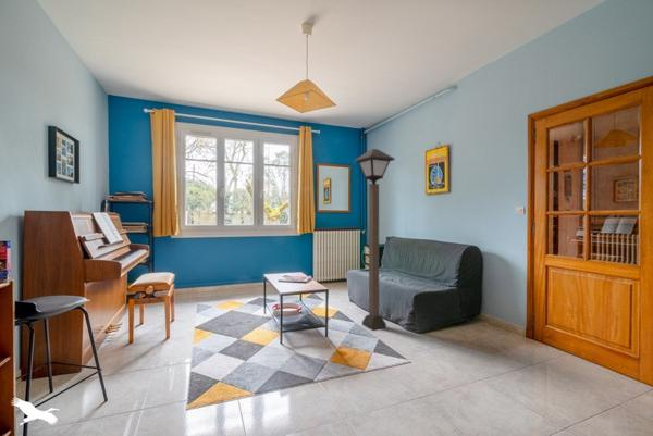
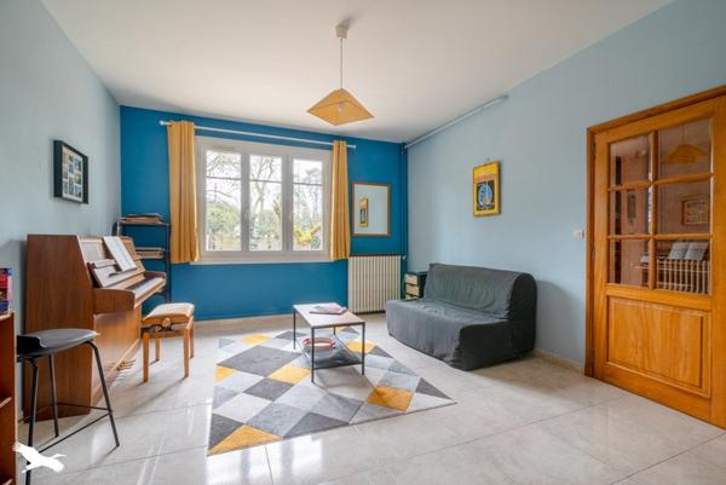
- floor lamp [353,148,396,331]
